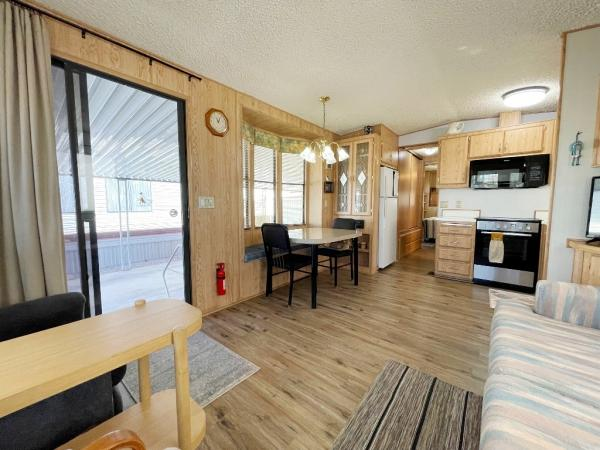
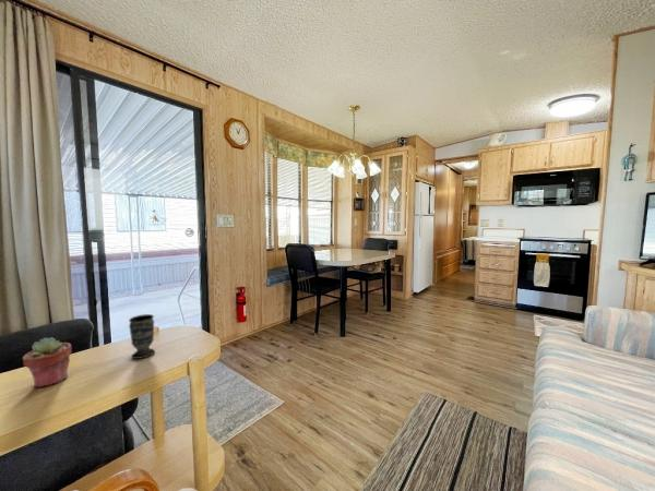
+ cup [128,313,156,360]
+ potted succulent [22,336,73,388]
